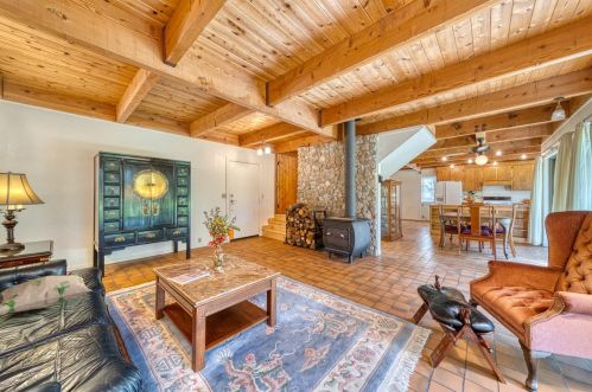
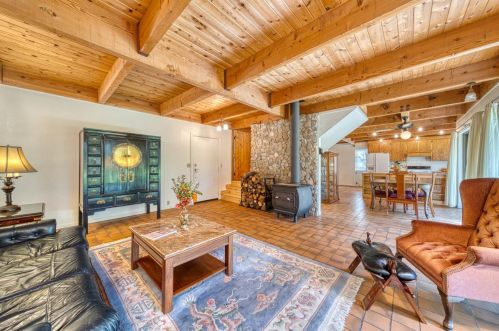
- decorative pillow [0,272,93,316]
